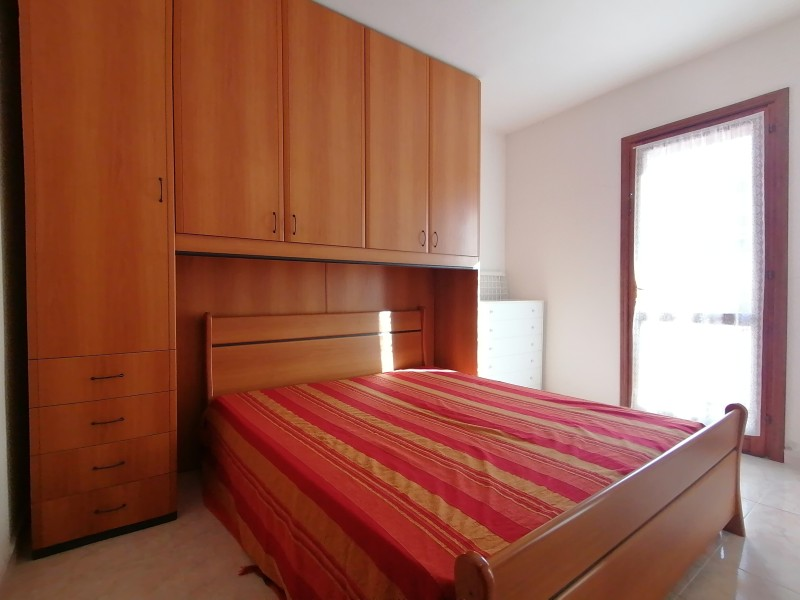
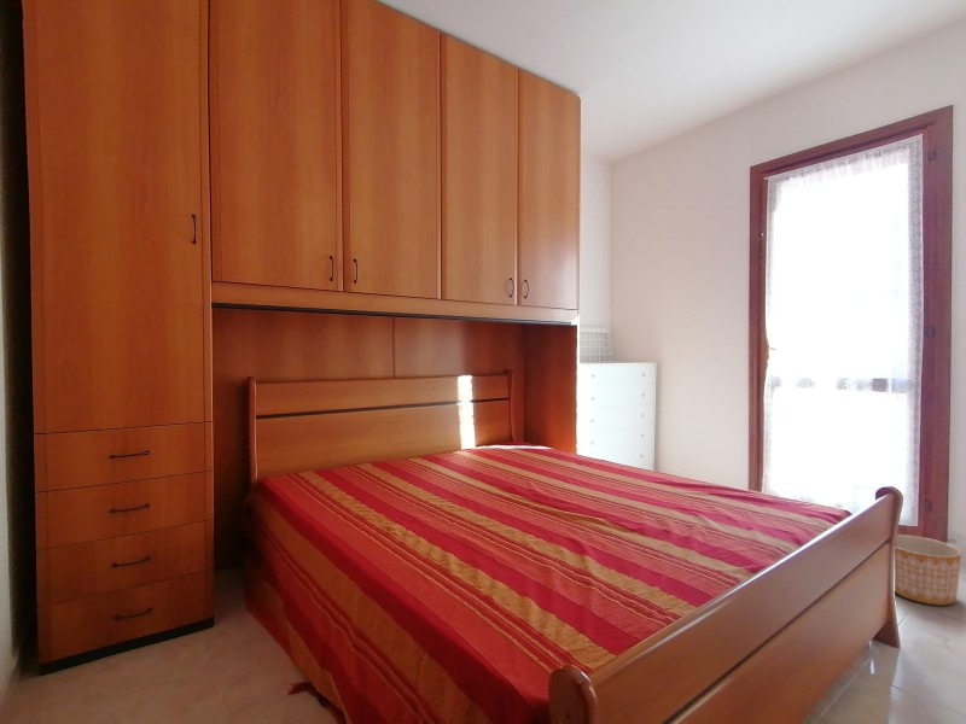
+ planter [894,533,962,607]
